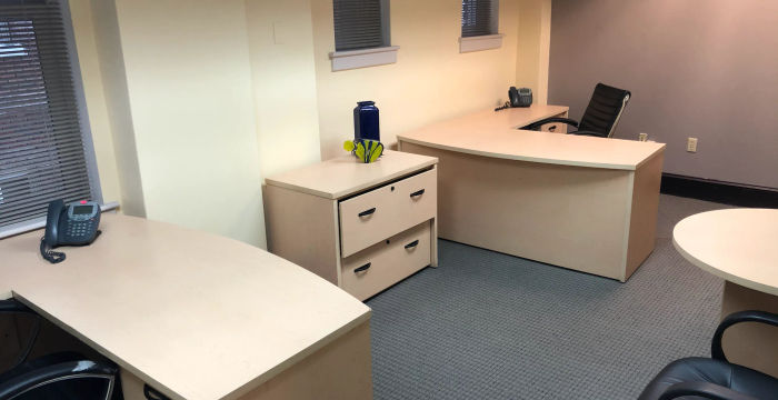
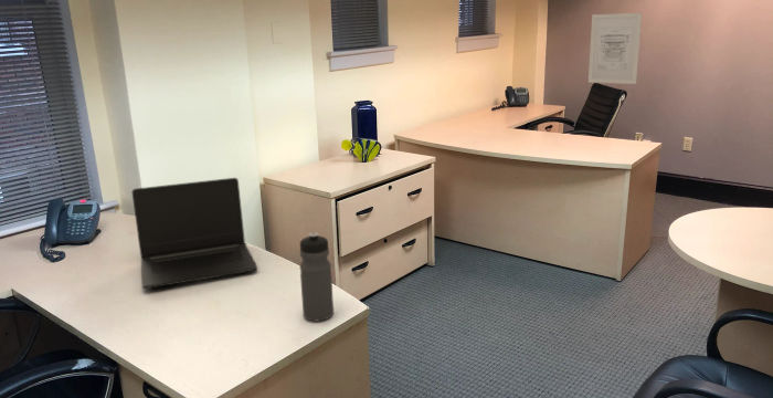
+ laptop [131,177,258,290]
+ wall art [587,12,643,85]
+ water bottle [299,231,335,323]
